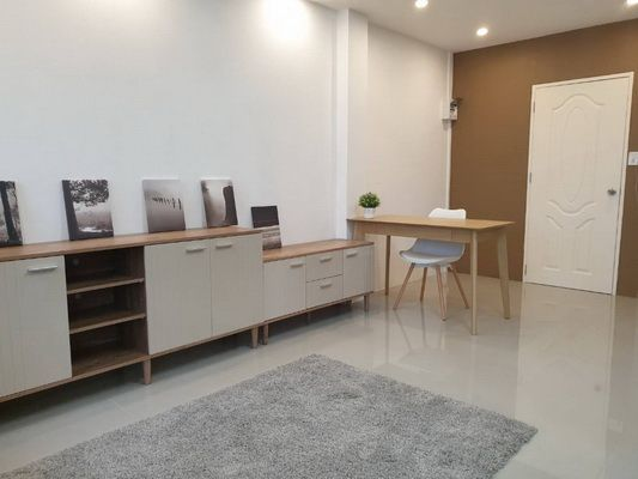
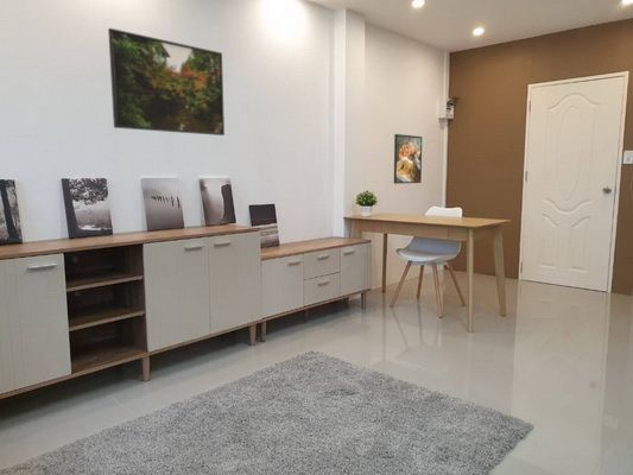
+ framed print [393,133,423,185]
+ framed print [107,27,226,137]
